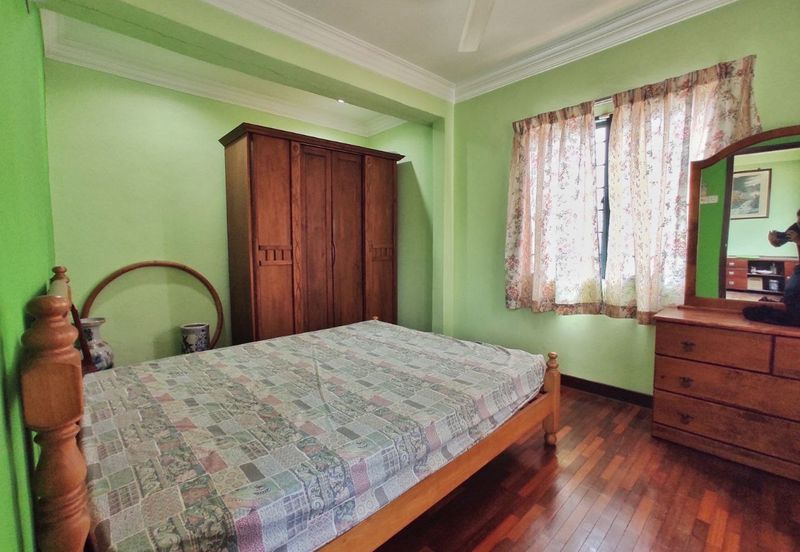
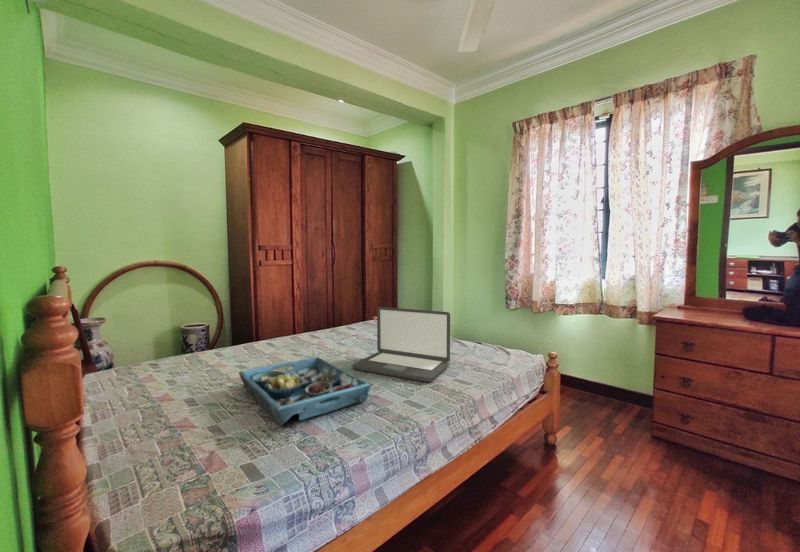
+ laptop [352,306,451,383]
+ serving tray [238,356,372,427]
